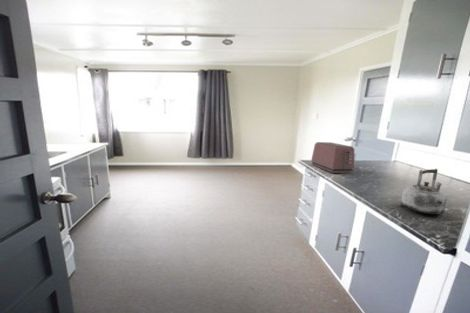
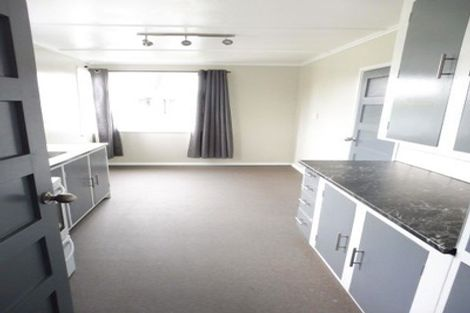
- kettle [400,168,448,215]
- toaster [310,141,356,174]
